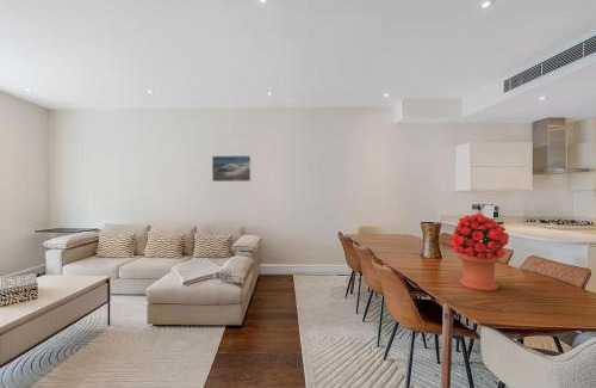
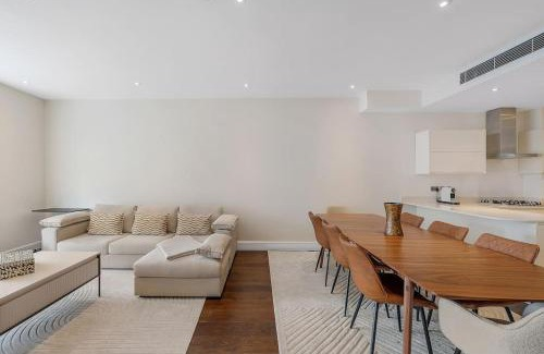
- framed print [211,155,252,183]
- bouquet [449,213,510,292]
